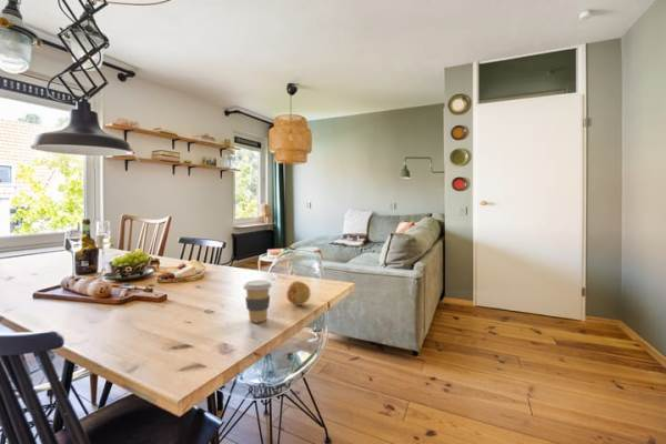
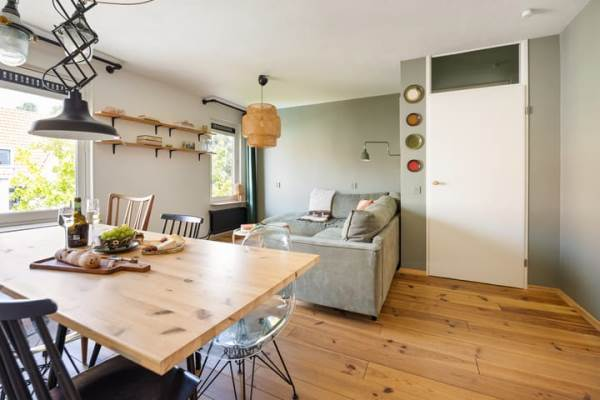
- coffee cup [242,280,273,323]
- fruit [285,280,312,306]
